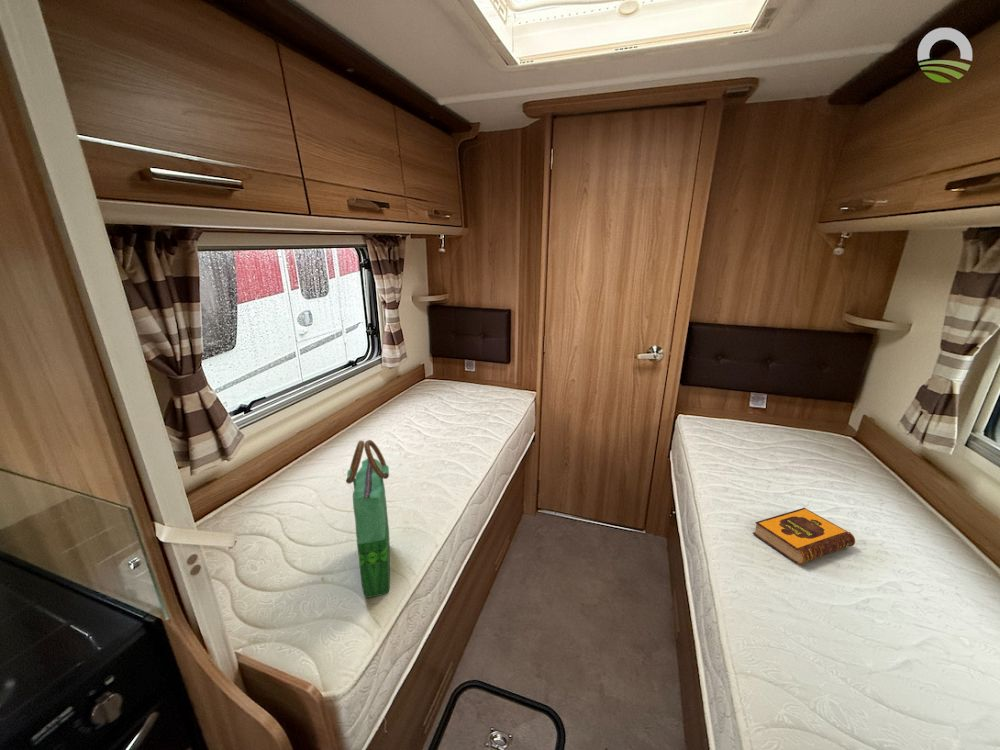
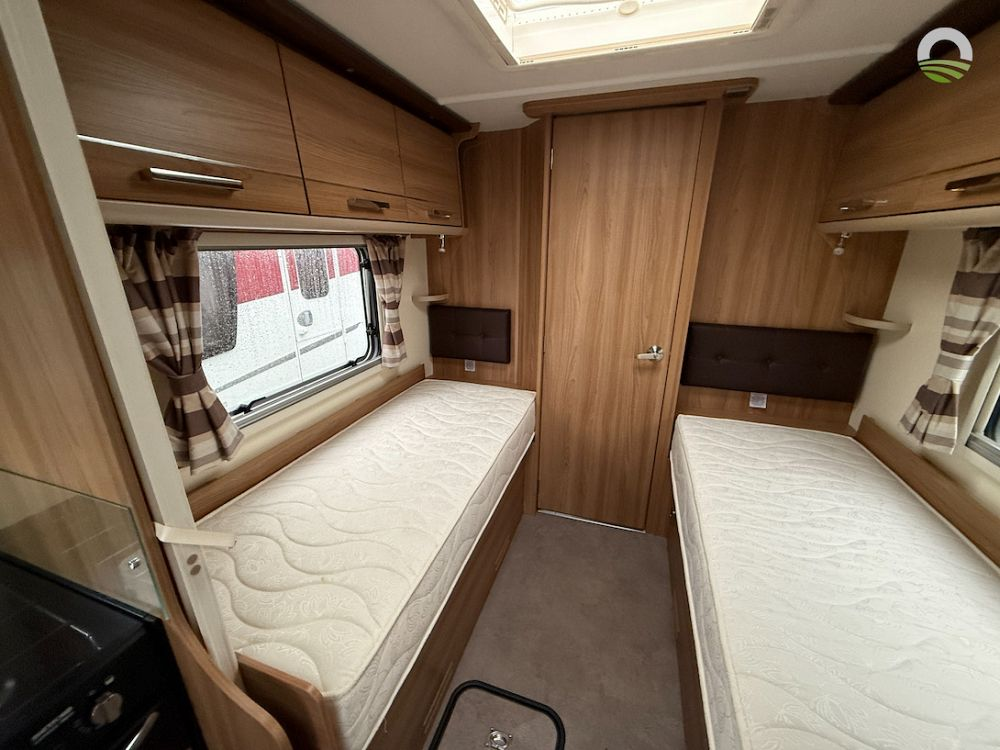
- hardback book [752,507,856,565]
- tote bag [345,439,391,599]
